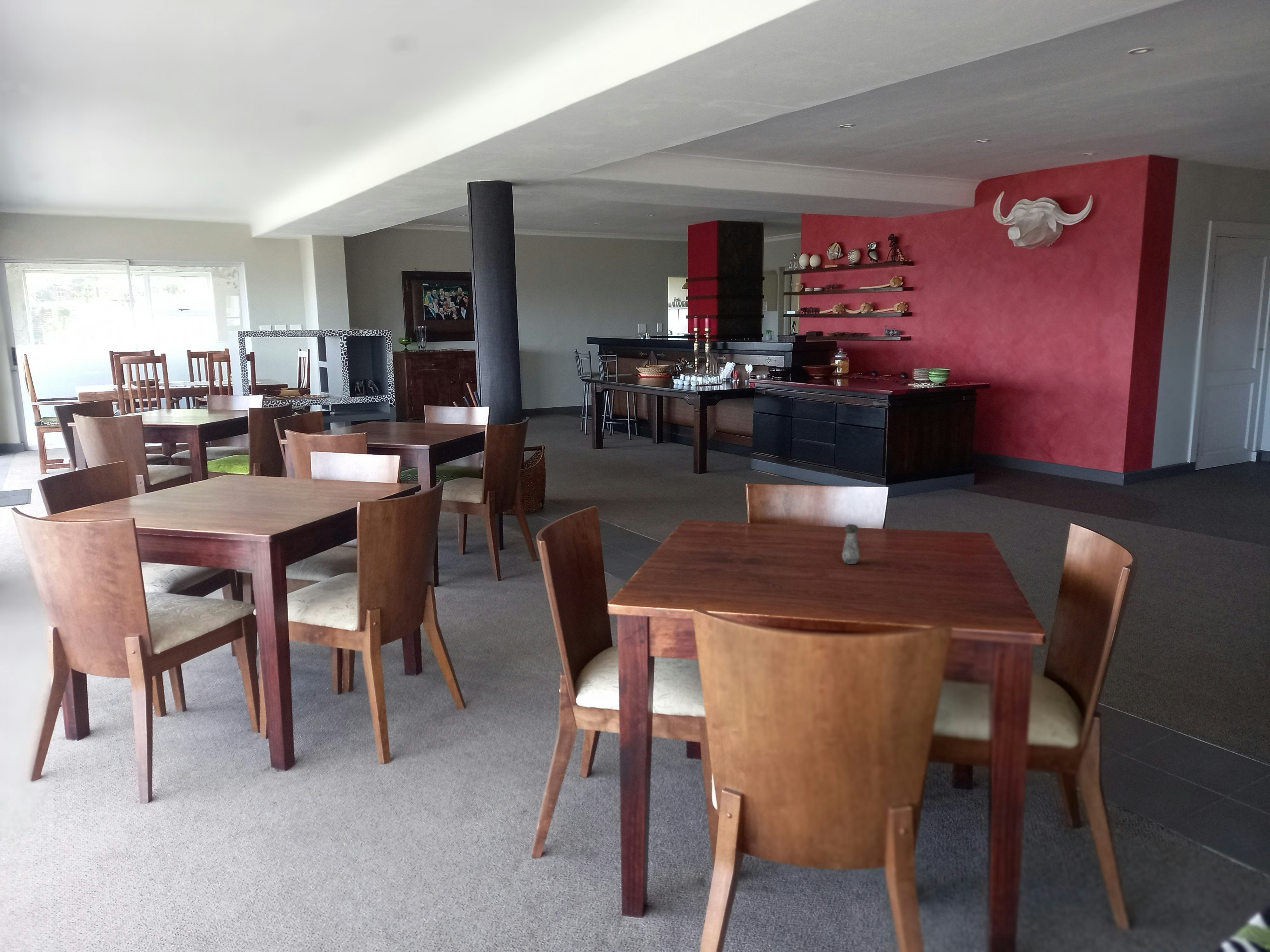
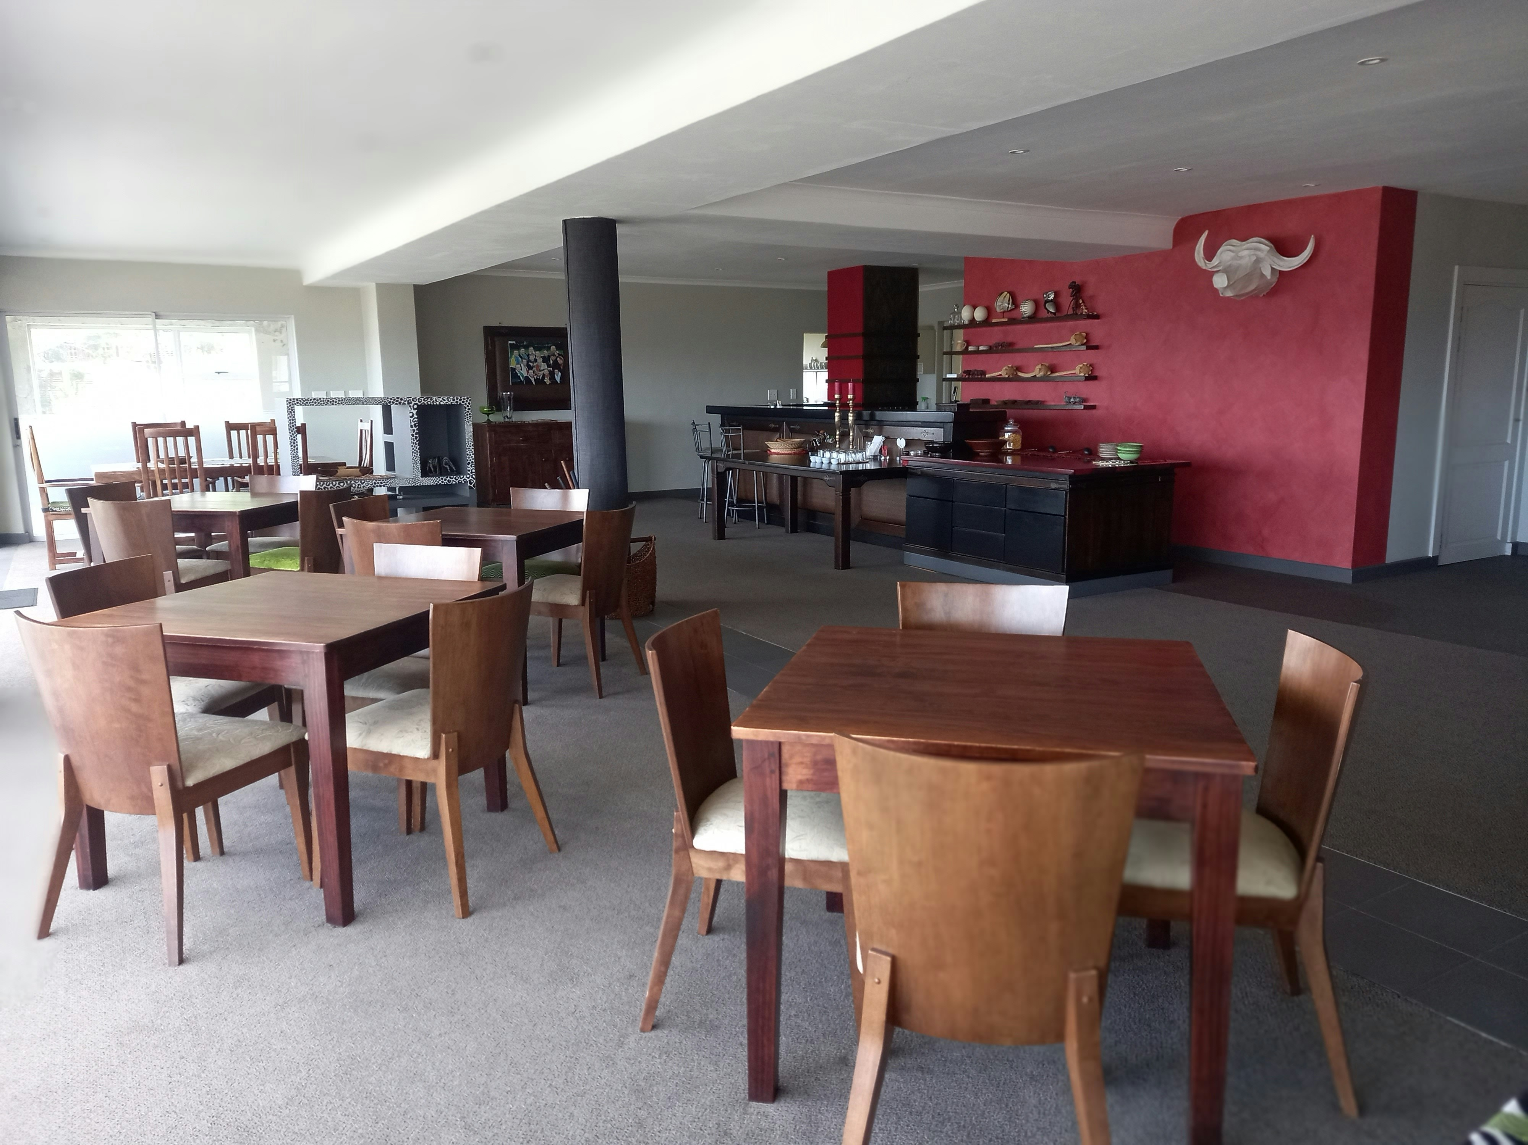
- salt shaker [841,524,860,565]
